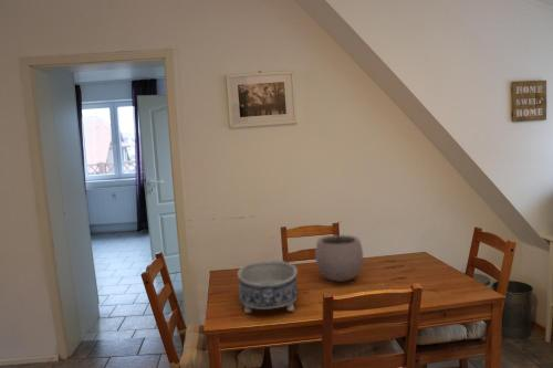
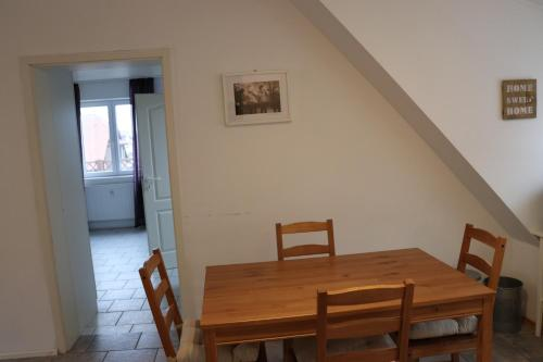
- plant pot [314,221,364,282]
- decorative bowl [237,259,299,314]
